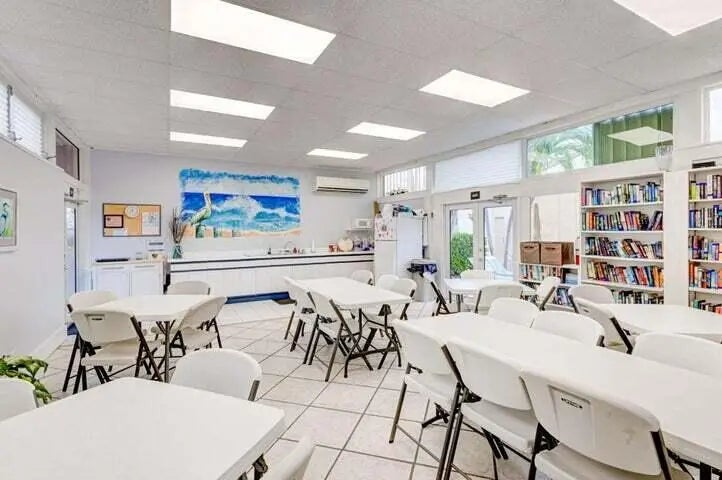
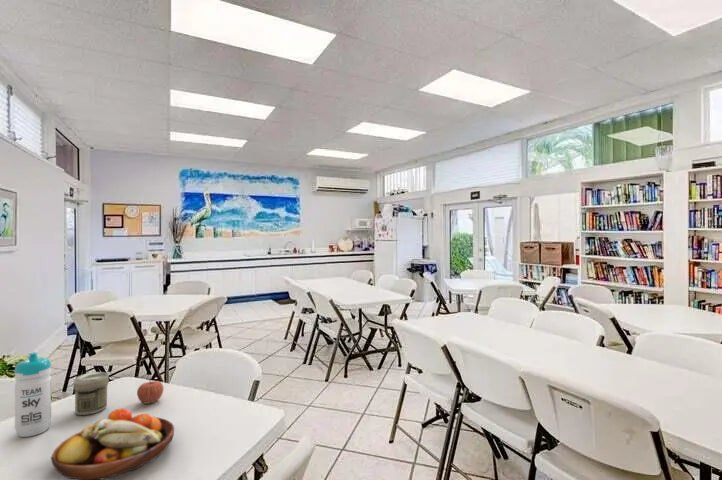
+ fruit bowl [50,408,175,480]
+ water bottle [14,351,52,438]
+ apple [136,379,165,405]
+ jar [72,371,110,416]
